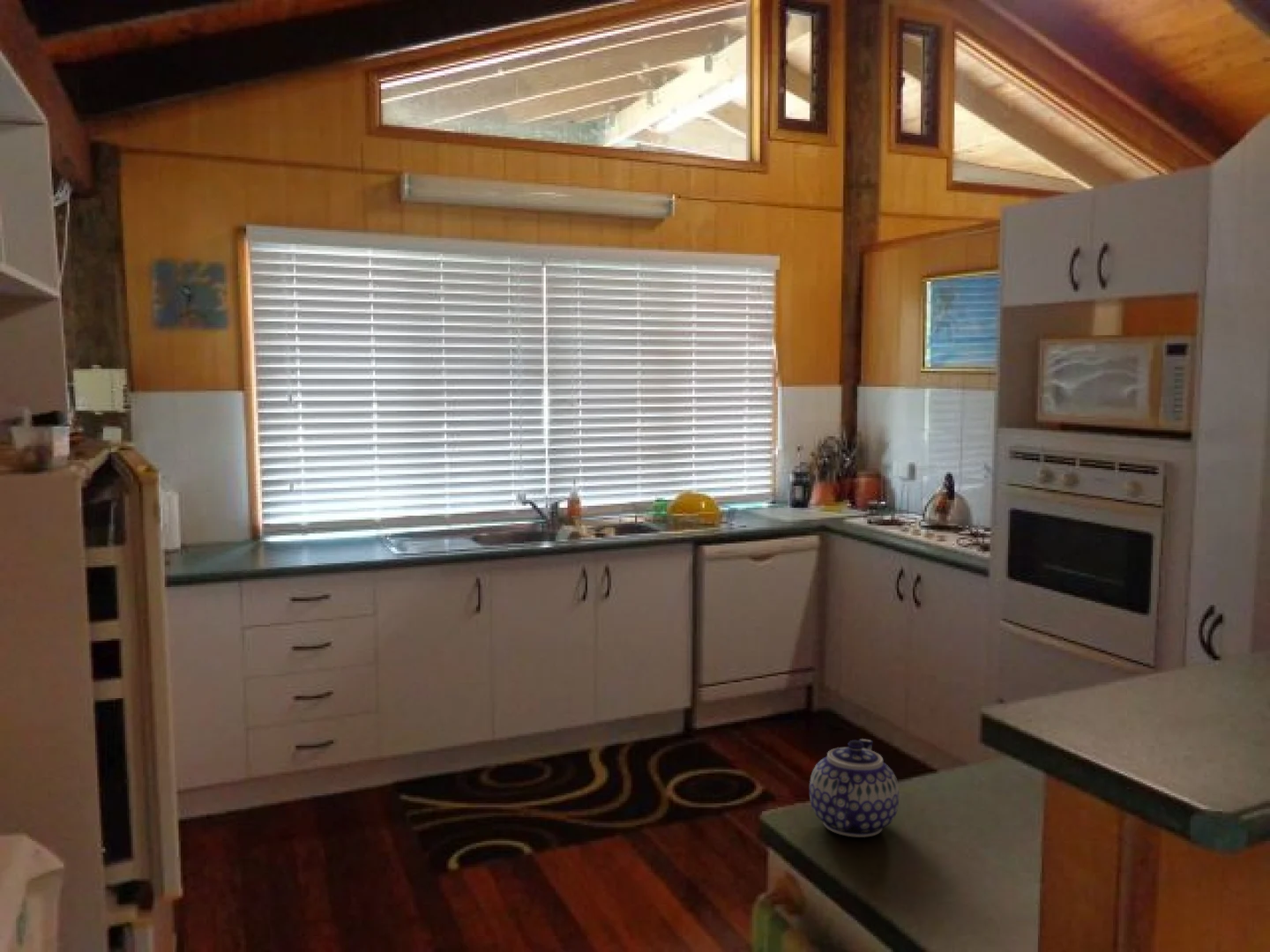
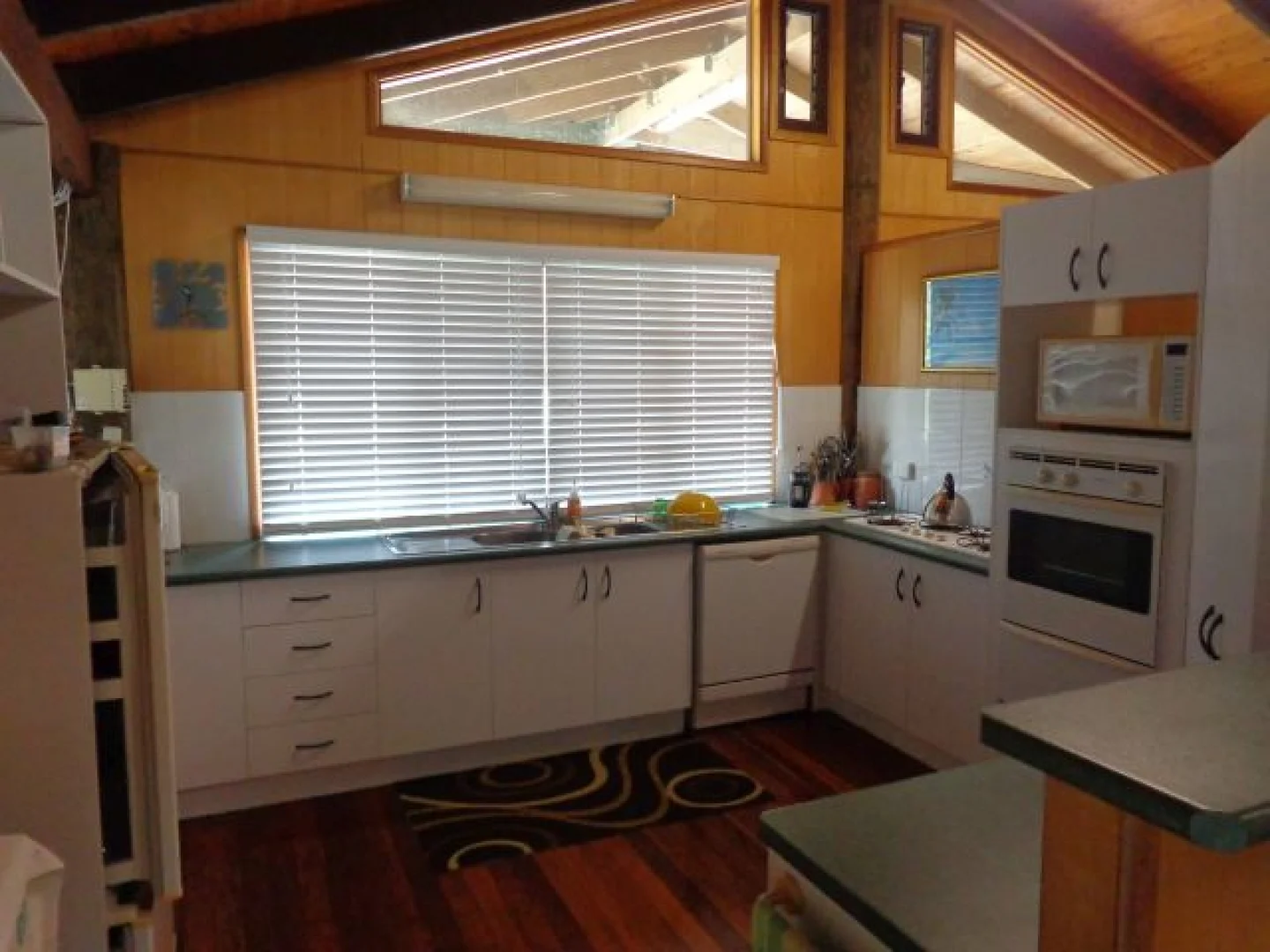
- teapot [809,738,900,838]
